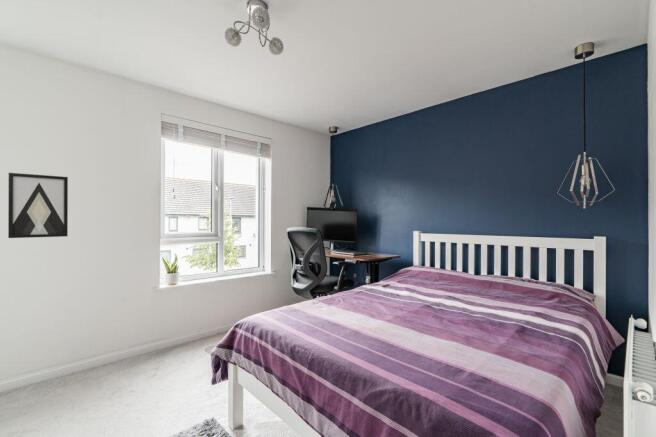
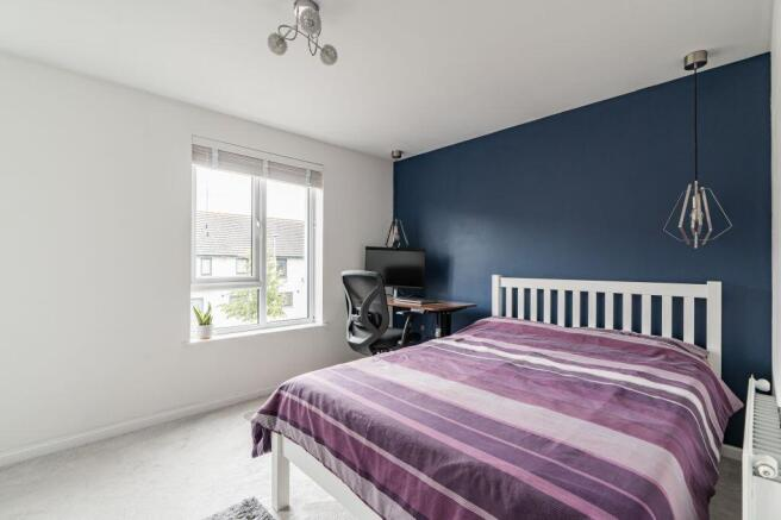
- wall art [7,172,69,239]
